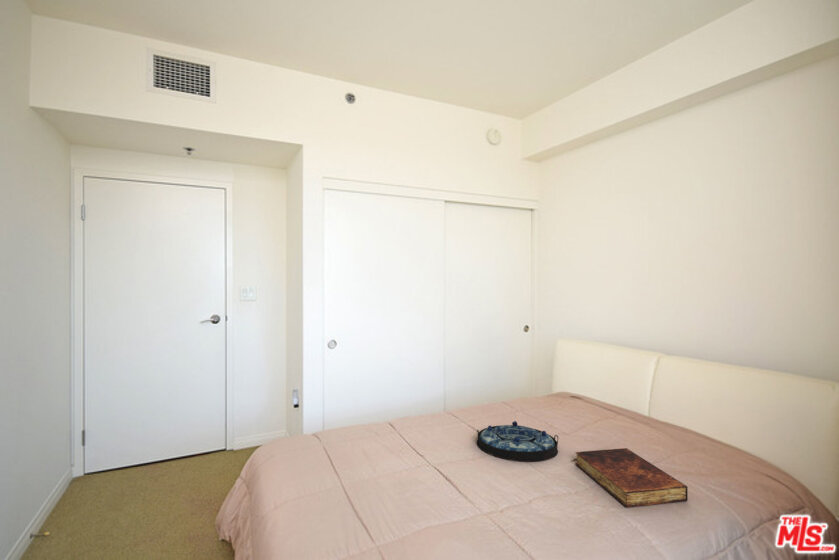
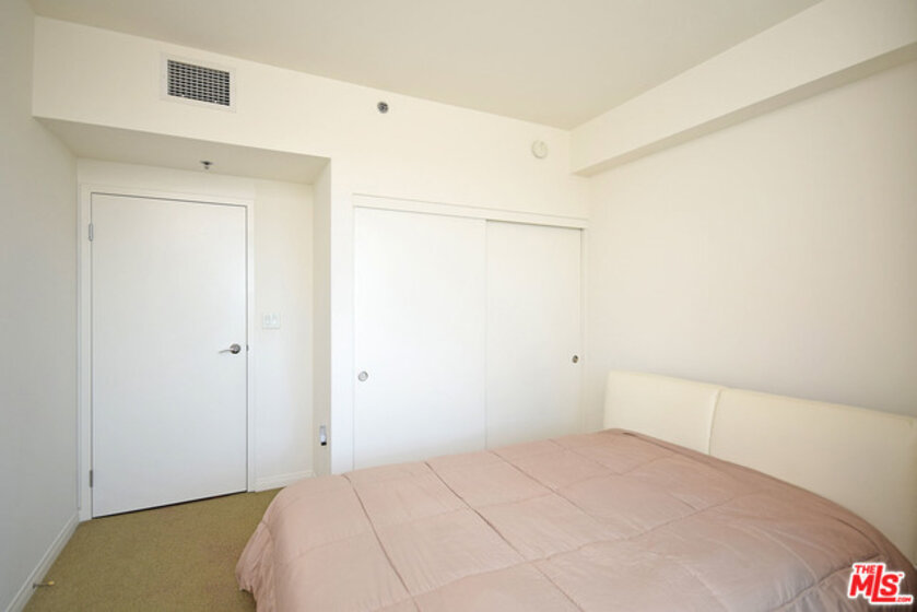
- serving tray [476,420,559,463]
- book [574,447,689,509]
